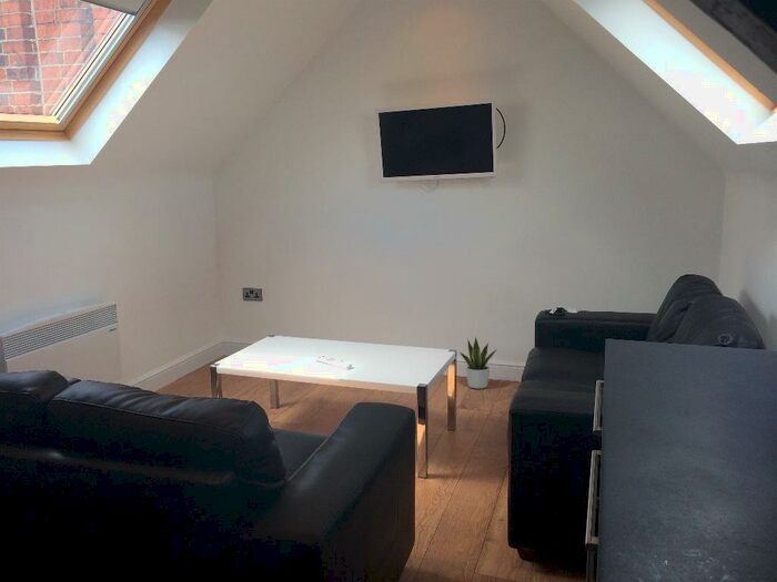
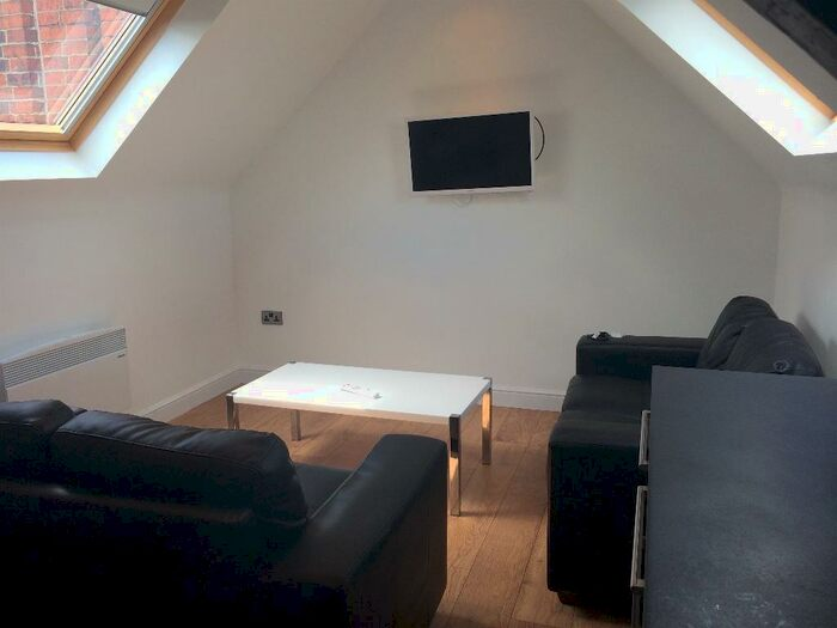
- potted plant [458,337,498,390]
